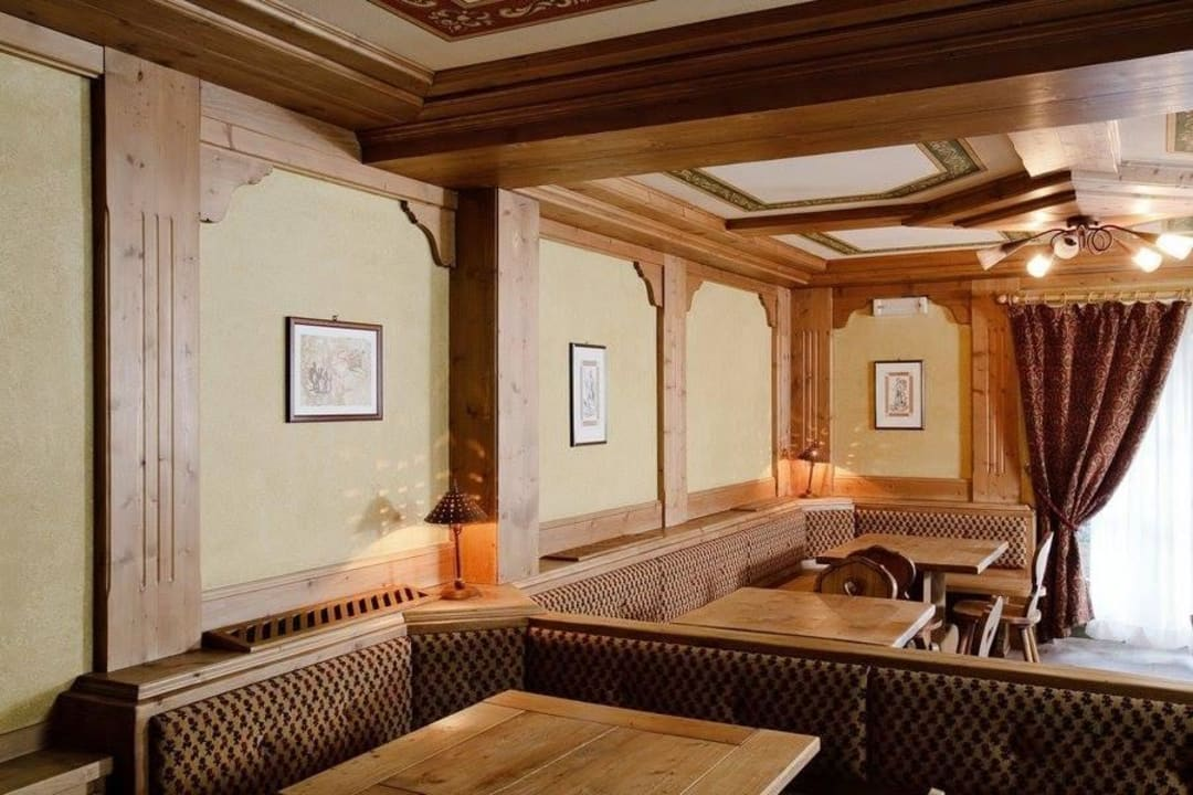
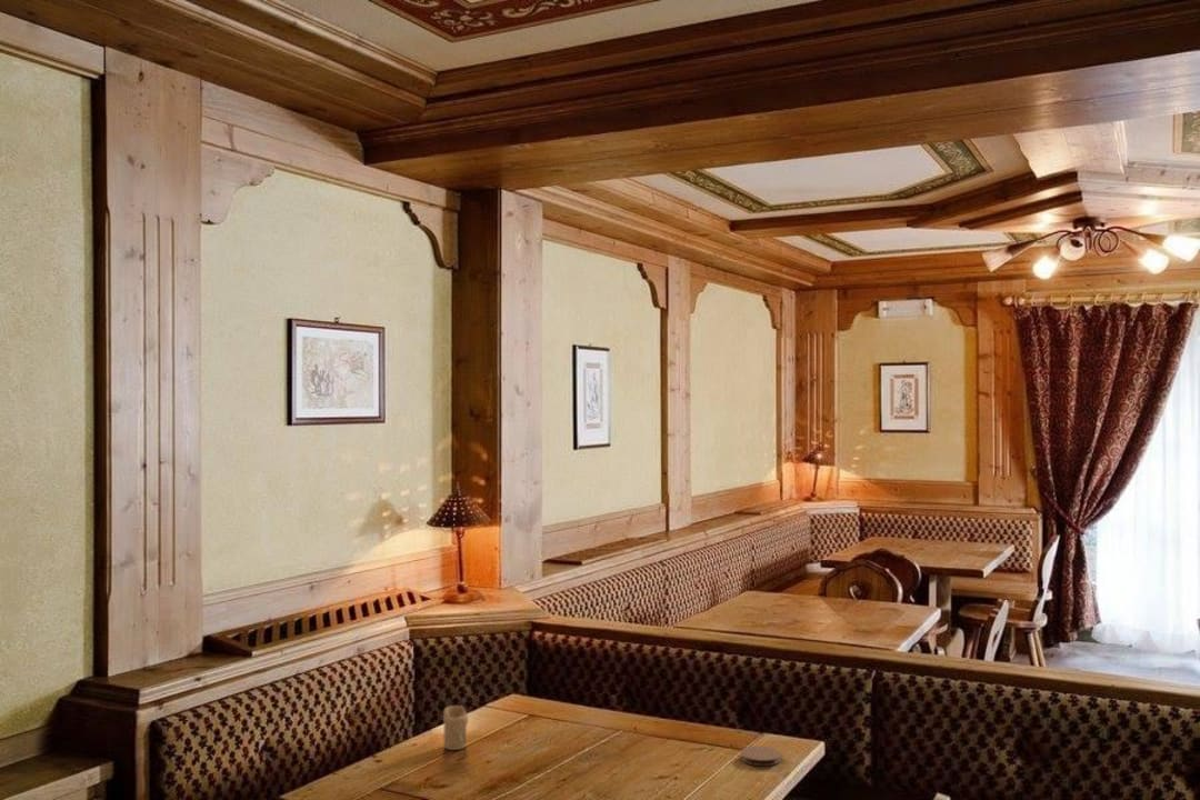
+ coaster [739,746,782,767]
+ candle [442,704,469,751]
